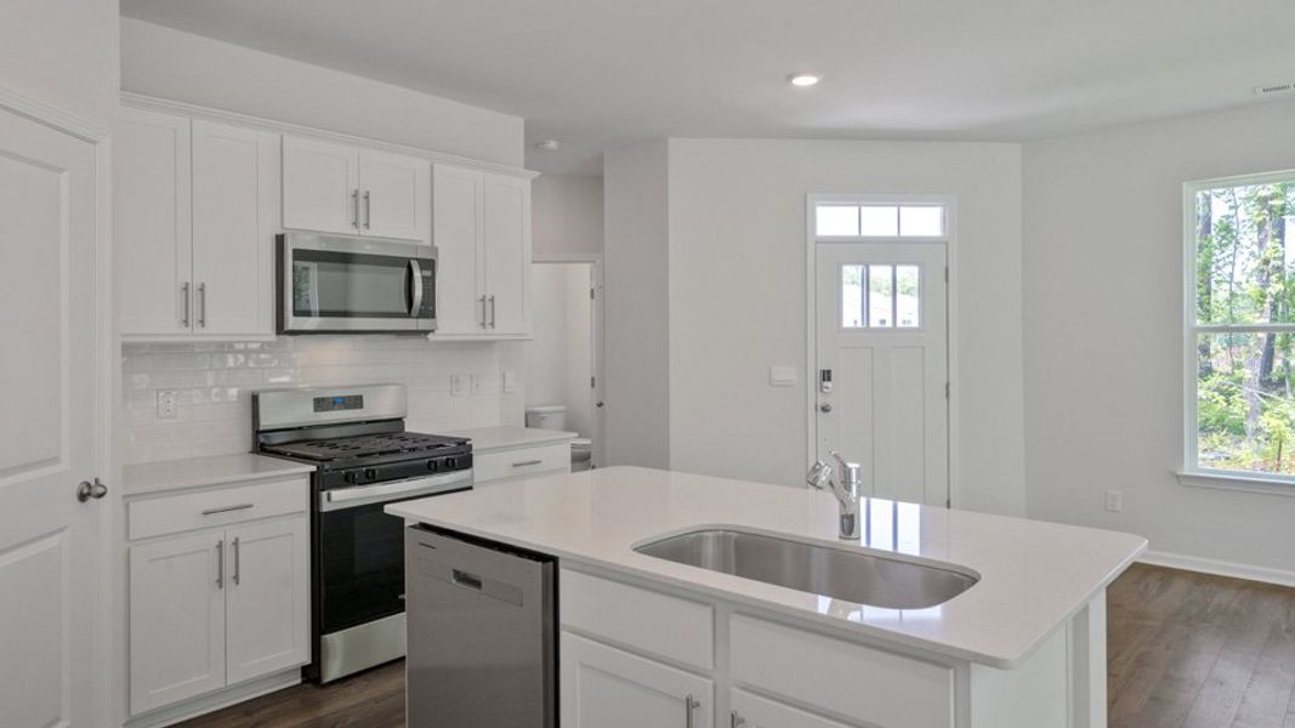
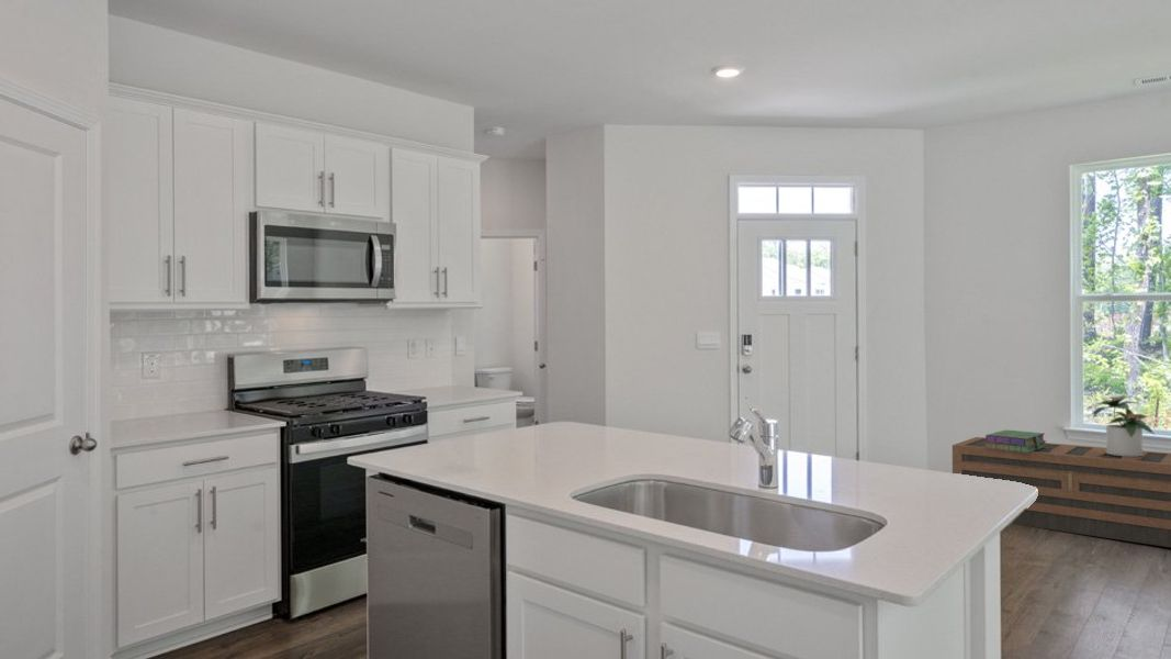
+ stack of books [984,429,1048,453]
+ storage bench [952,436,1171,548]
+ potted plant [1091,394,1156,457]
